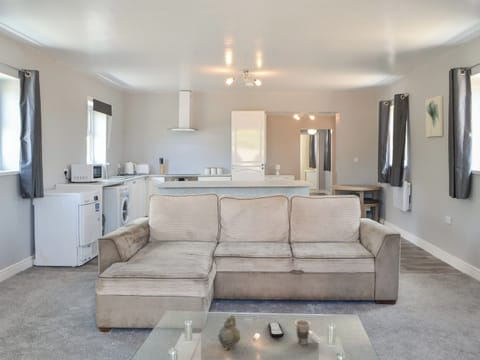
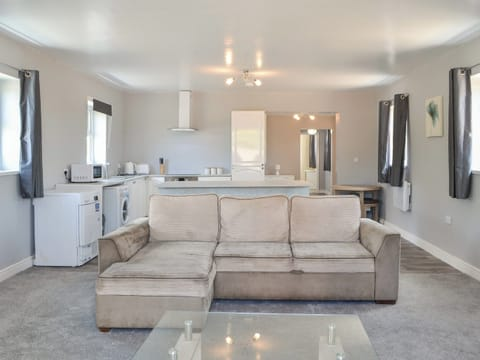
- cup [294,319,321,346]
- remote control [267,321,285,339]
- teapot [217,314,242,350]
